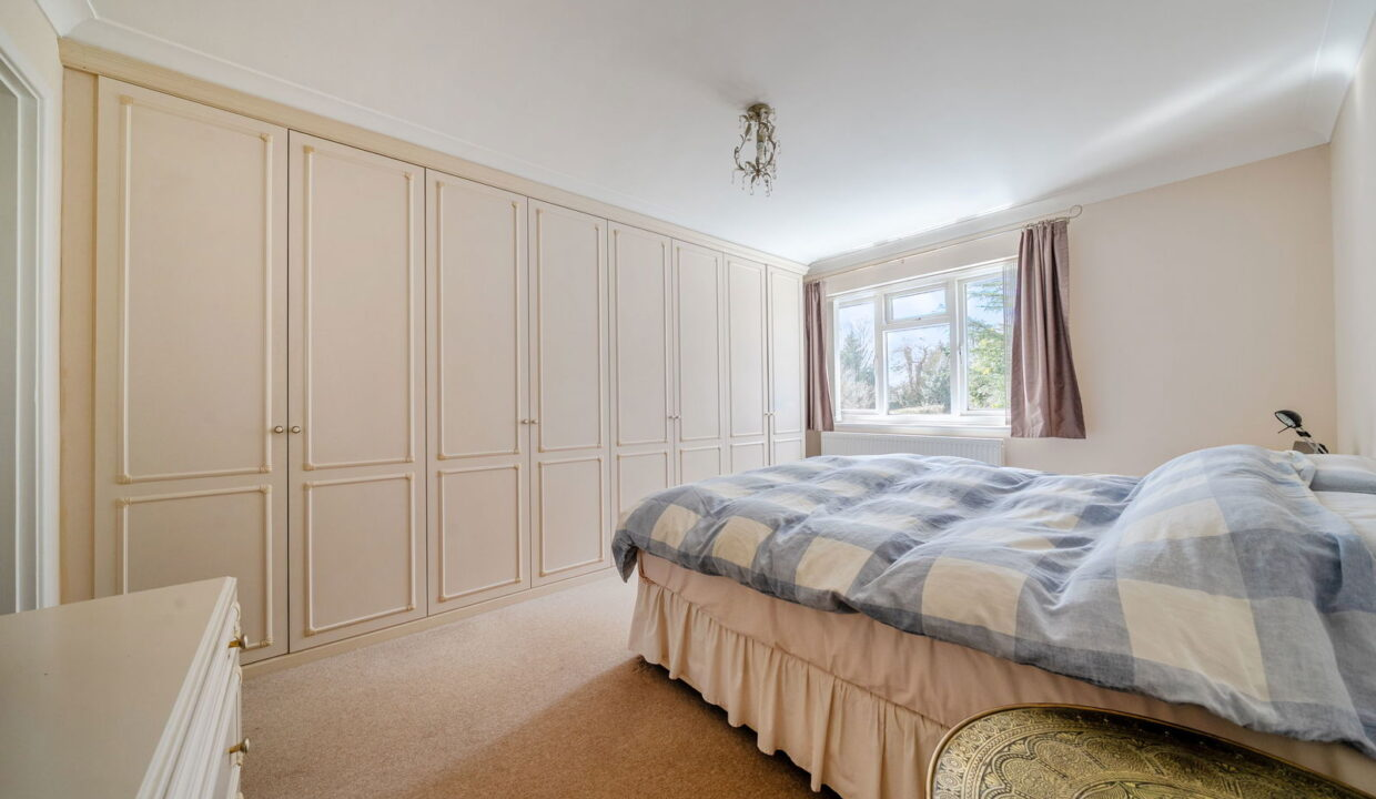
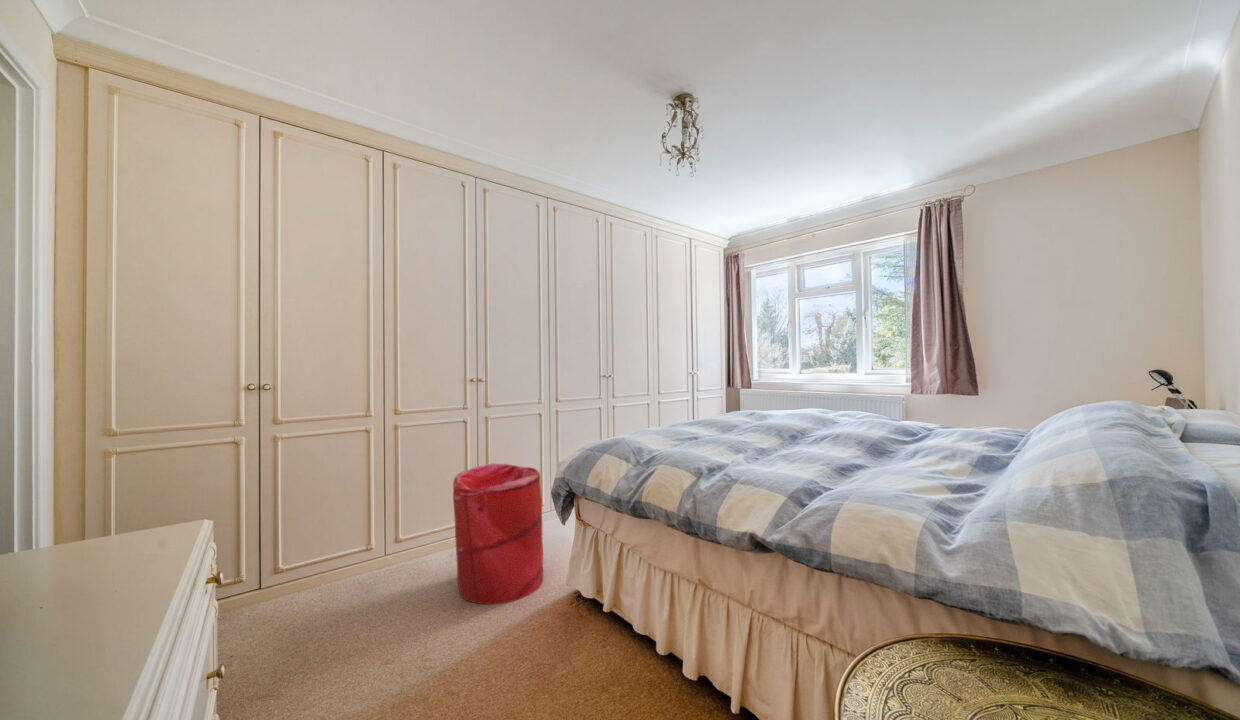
+ laundry hamper [452,462,544,605]
